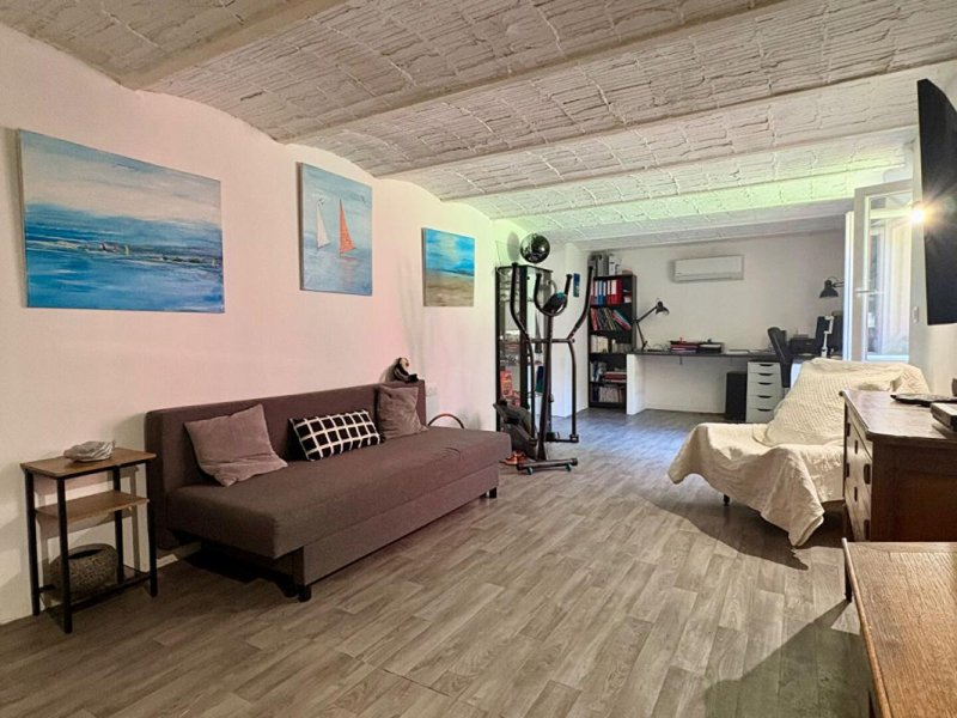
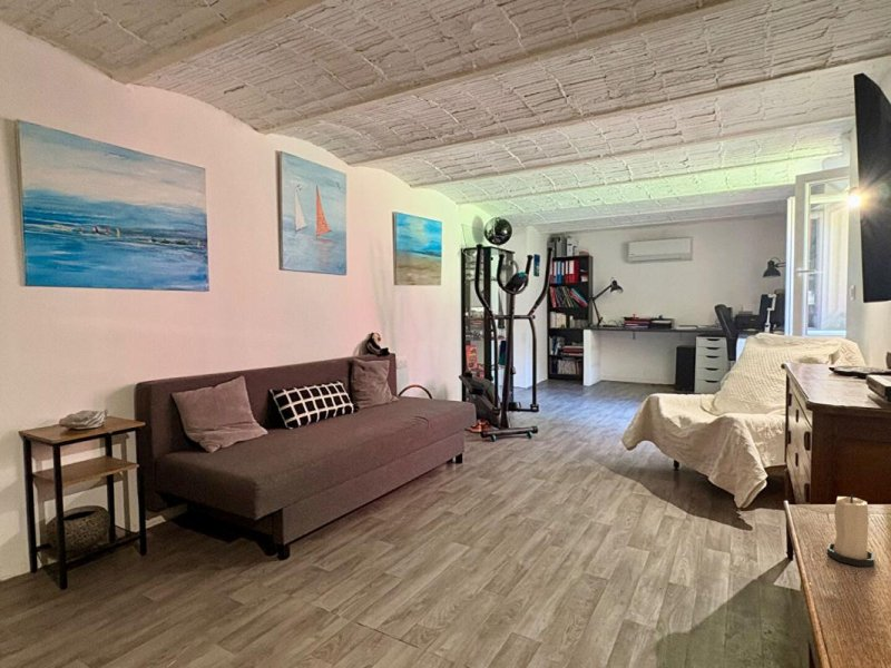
+ candle [826,493,875,568]
